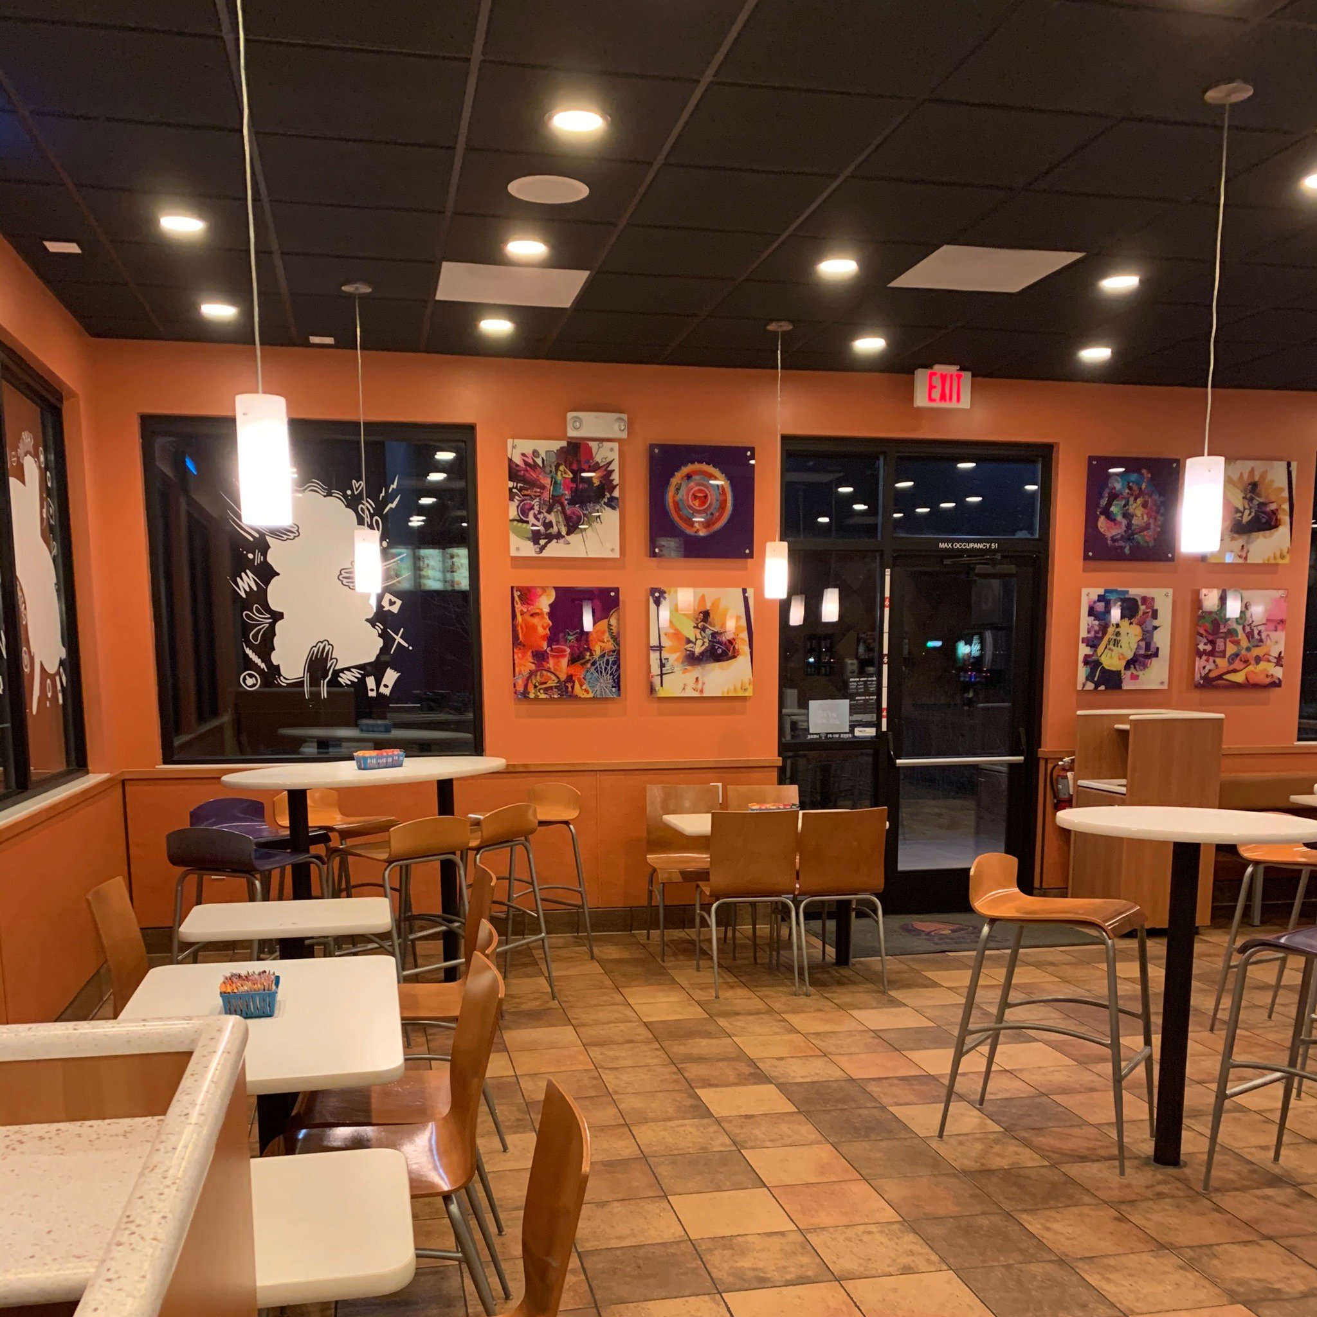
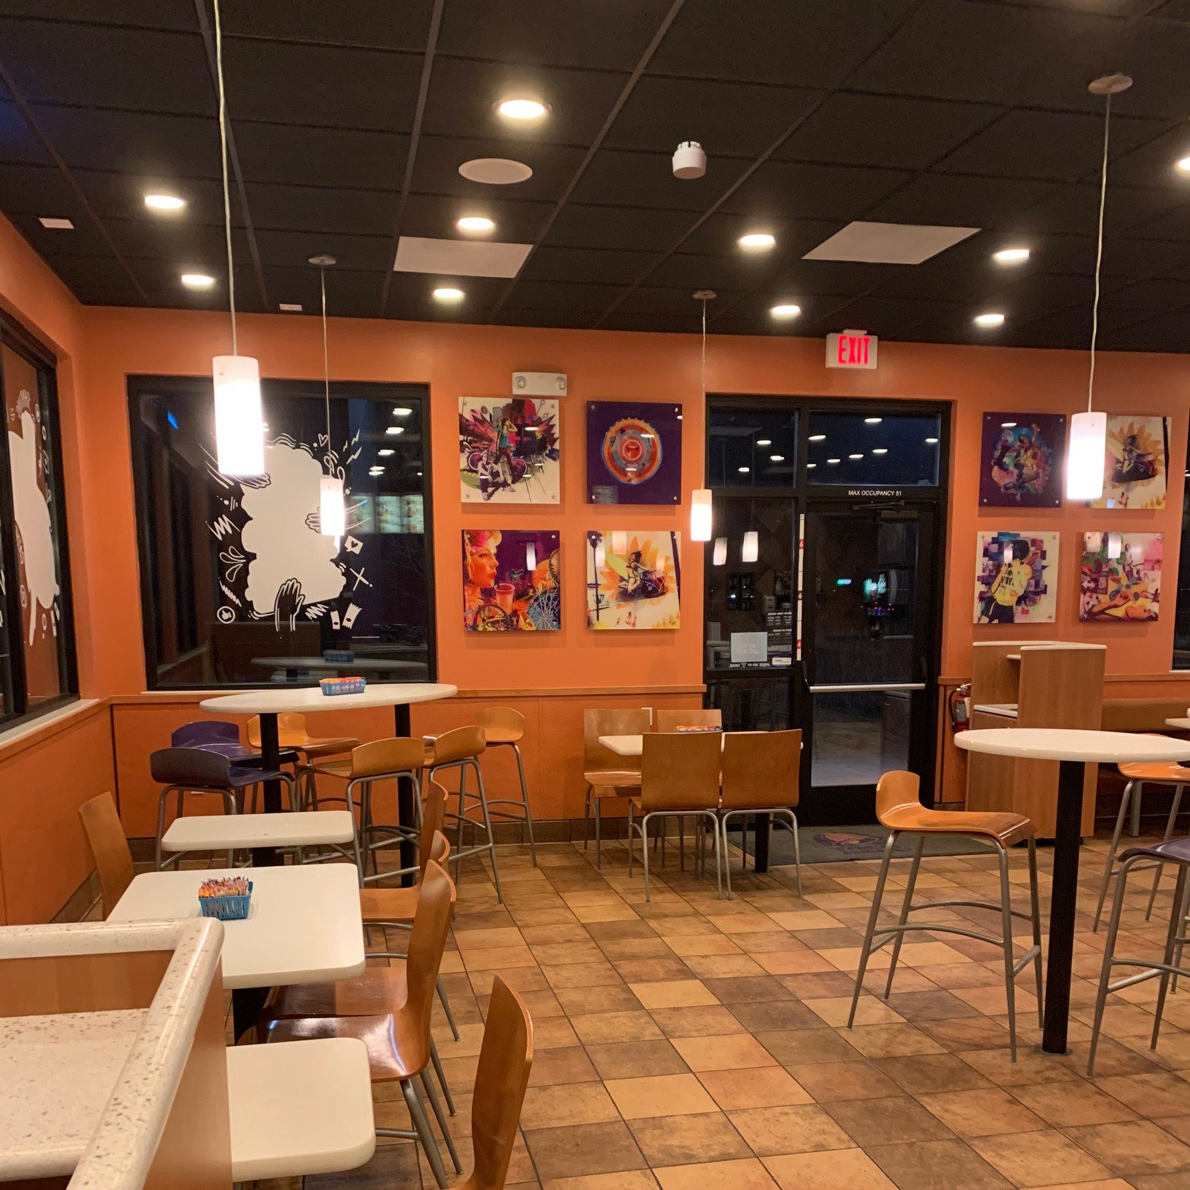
+ smoke detector [671,142,707,180]
